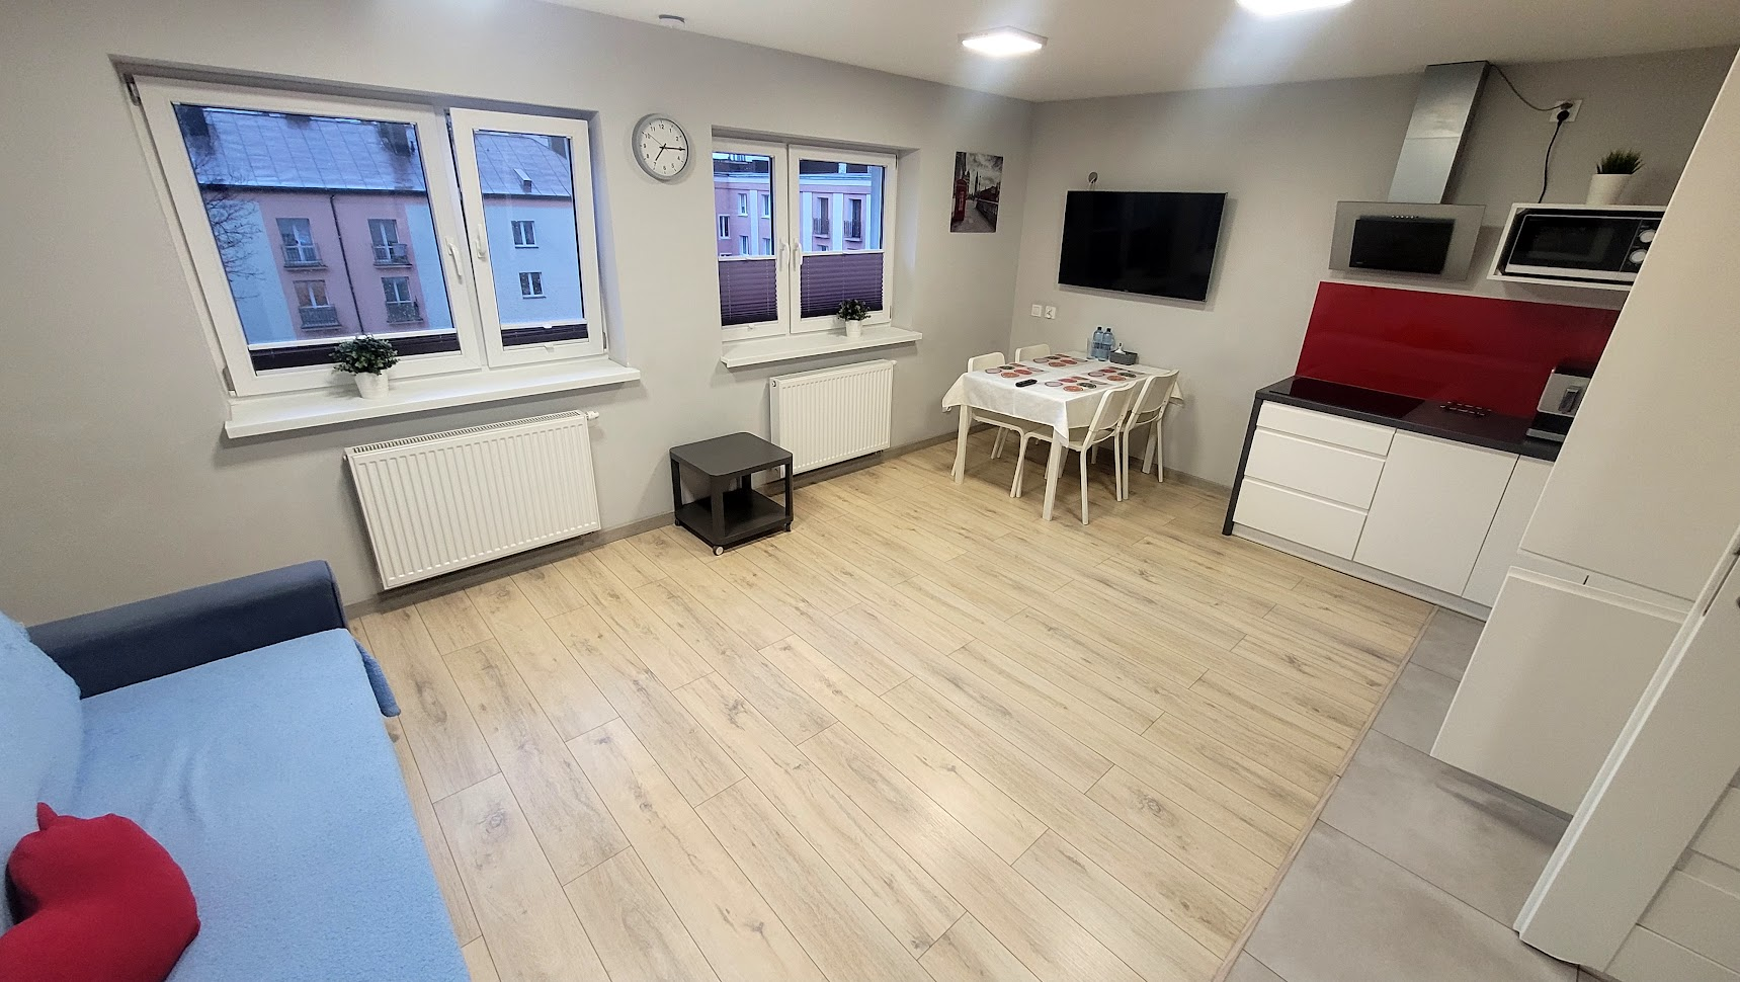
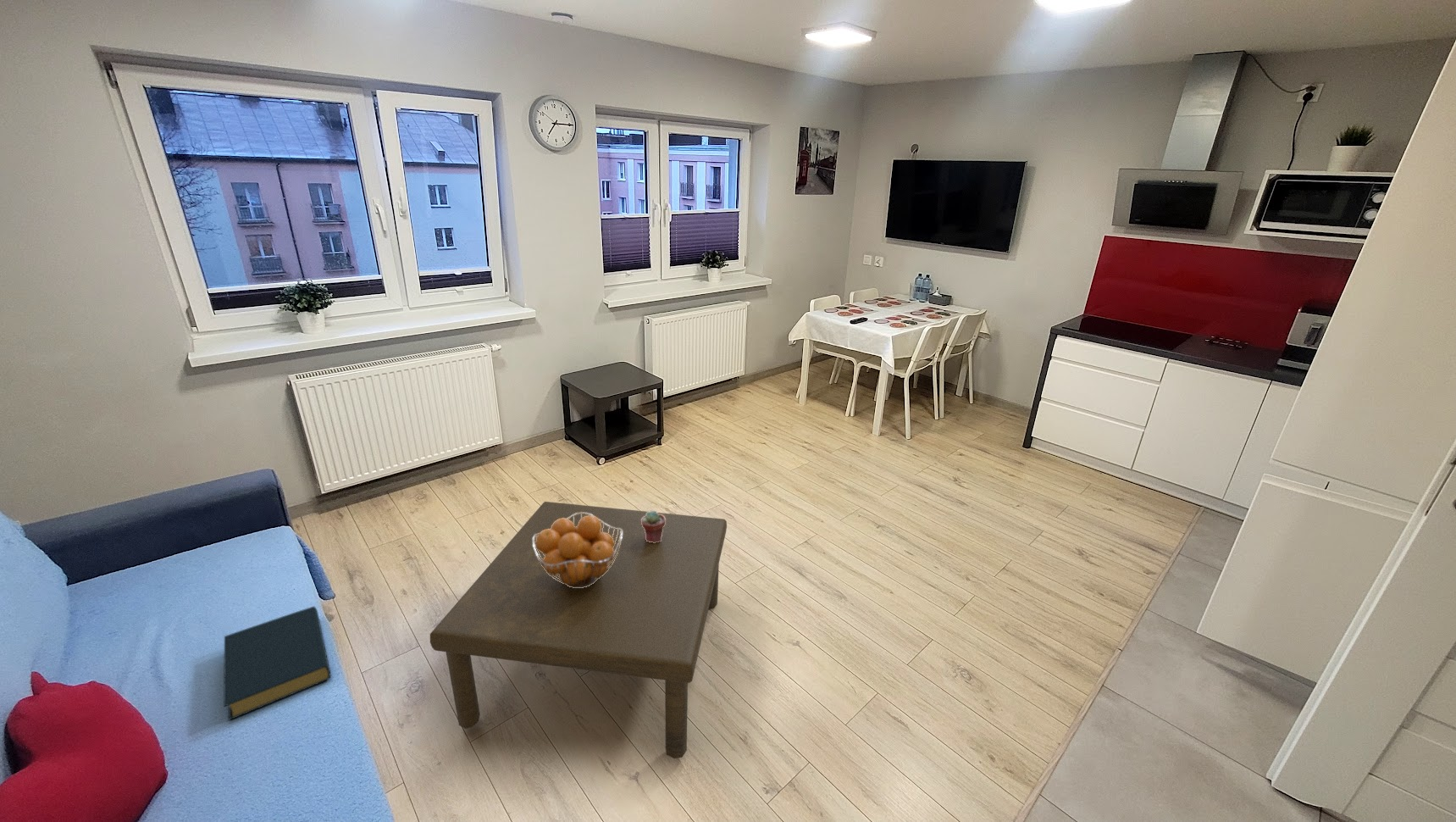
+ potted succulent [641,510,666,543]
+ coffee table [429,501,728,759]
+ fruit basket [533,512,623,588]
+ hardback book [223,605,331,721]
